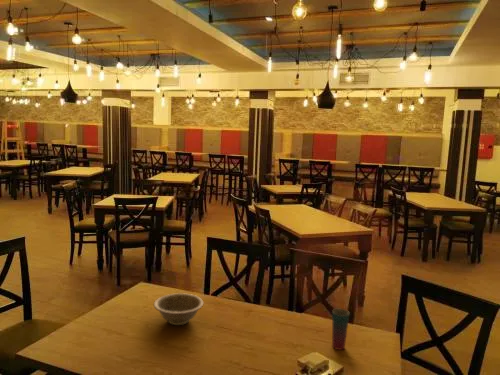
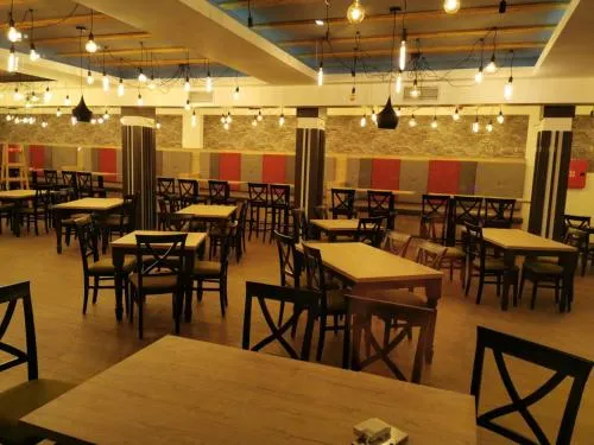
- cup [331,308,351,351]
- decorative bowl [153,292,205,326]
